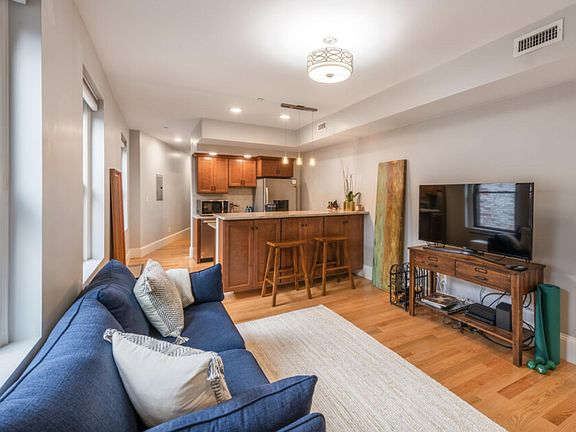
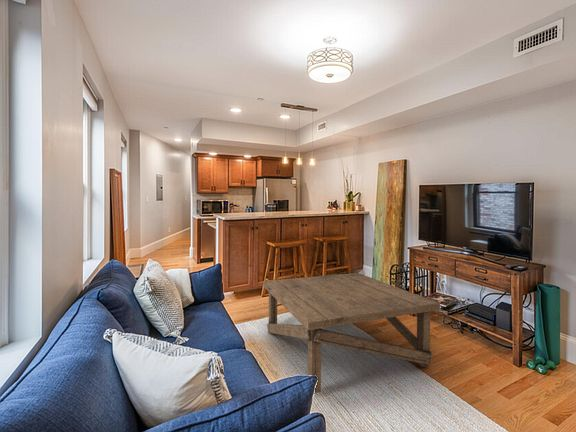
+ coffee table [262,272,441,394]
